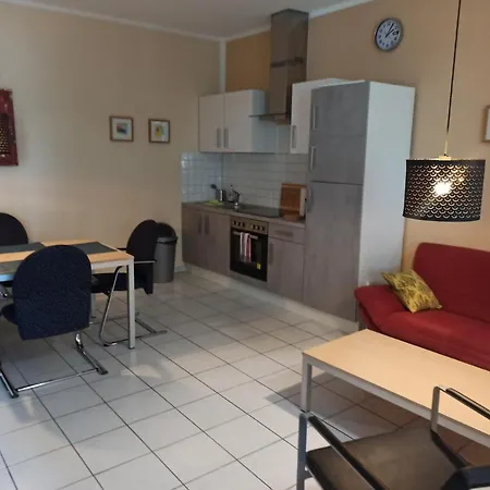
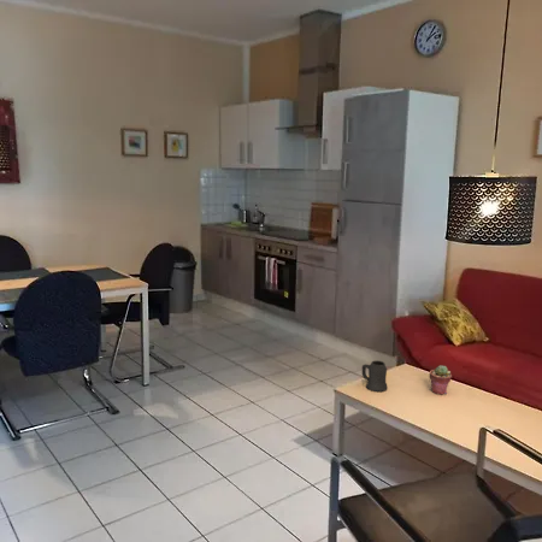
+ mug [361,359,389,393]
+ potted succulent [428,365,453,396]
